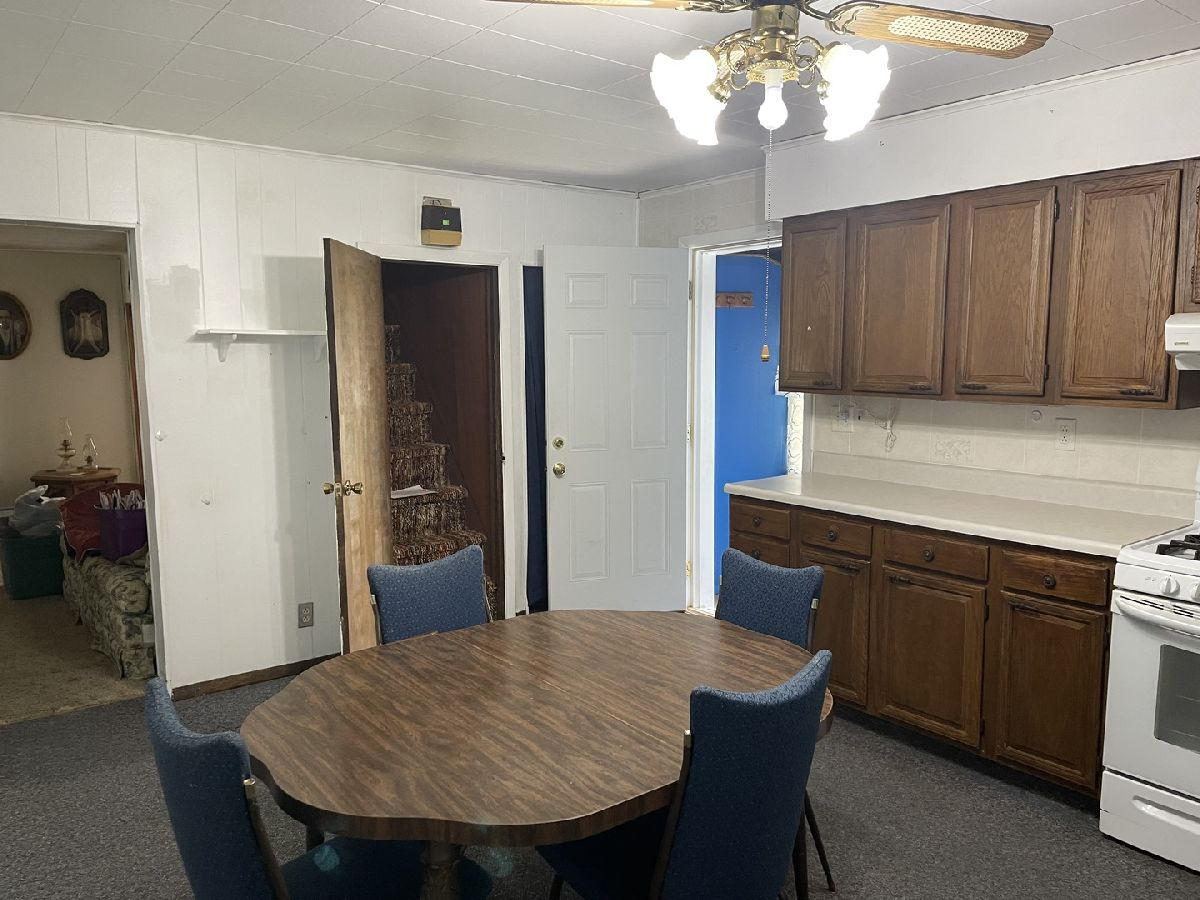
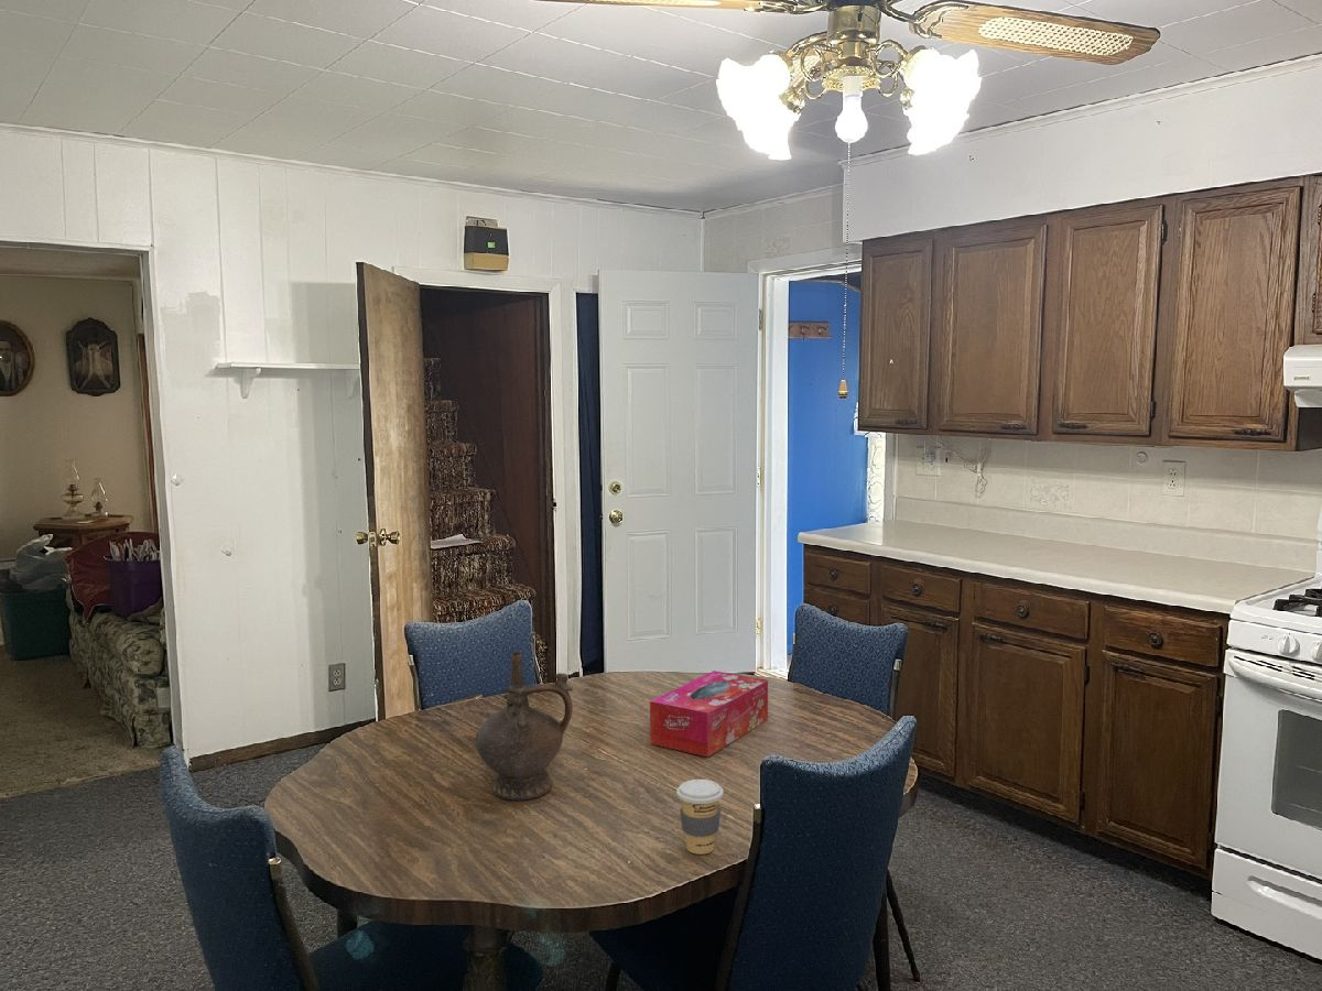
+ ceremonial vessel [474,651,574,801]
+ coffee cup [675,778,725,856]
+ tissue box [649,669,769,758]
